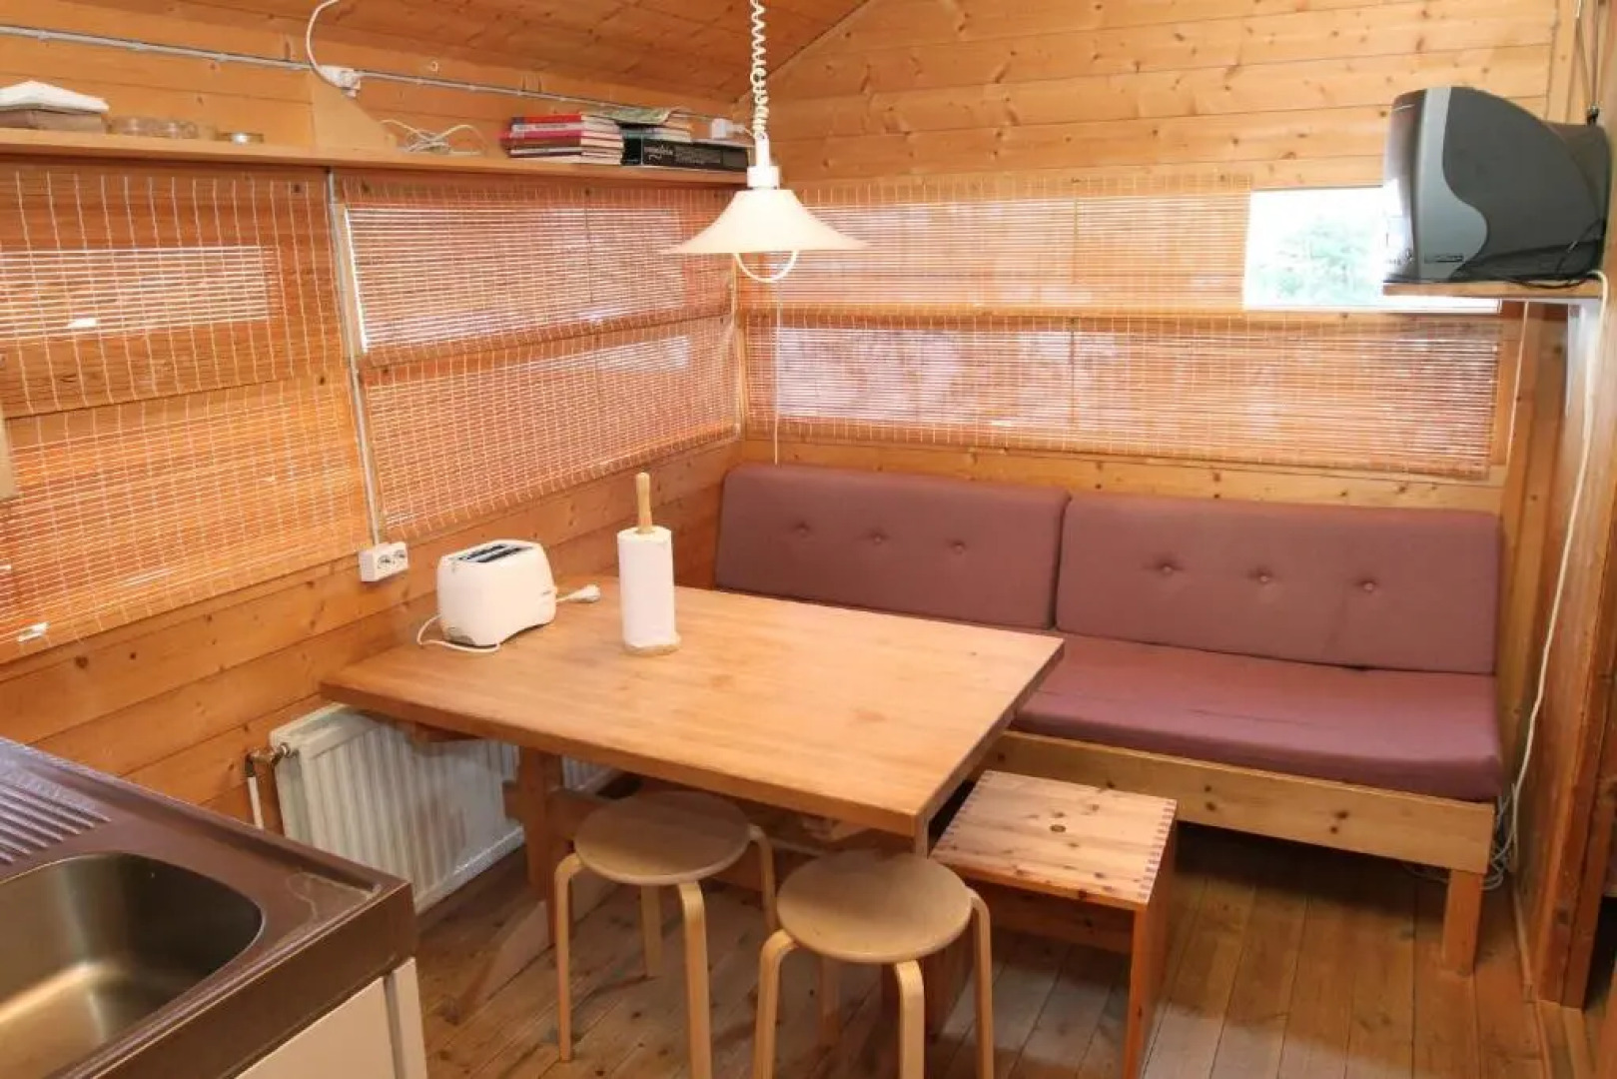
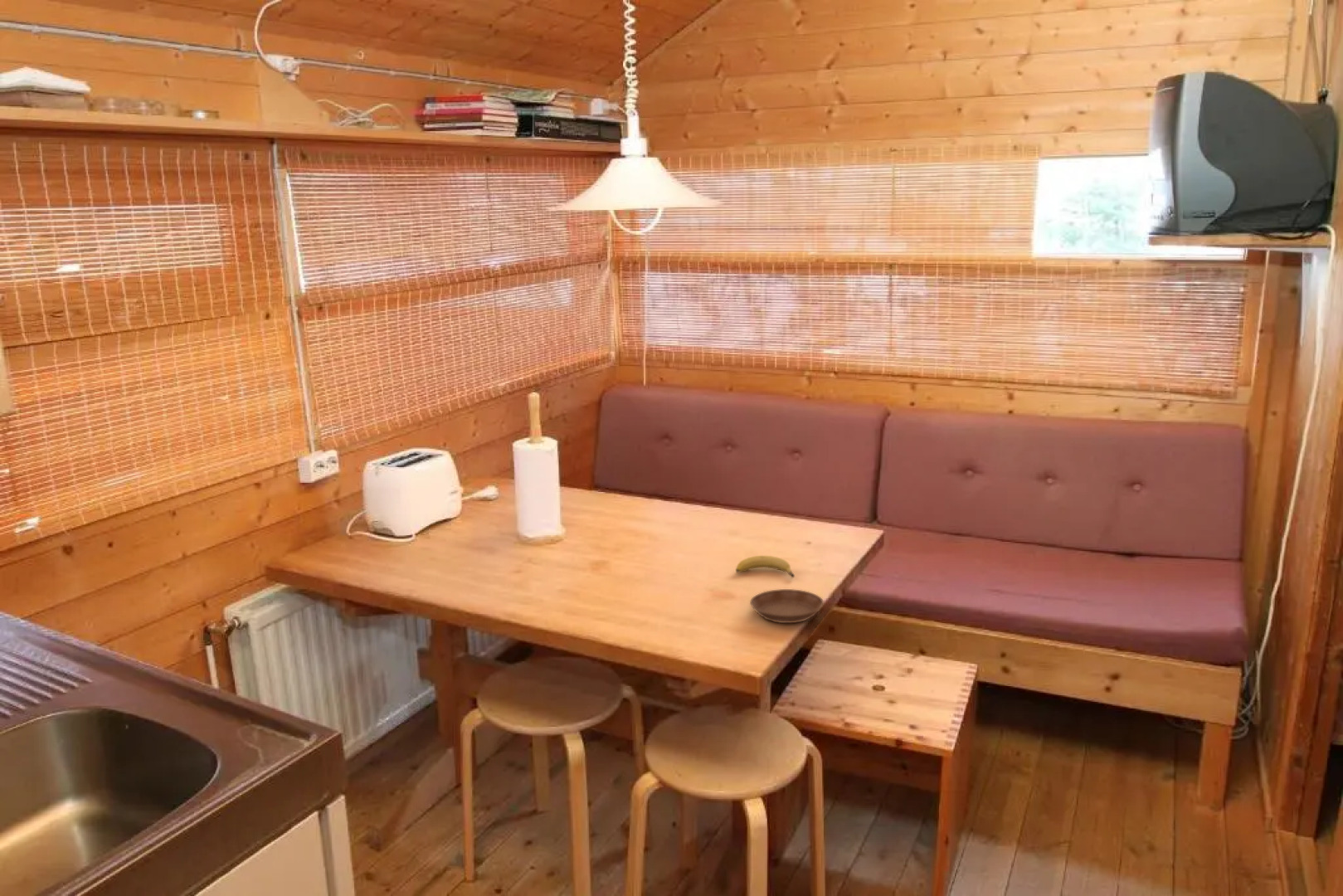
+ fruit [735,555,796,578]
+ saucer [749,588,825,624]
